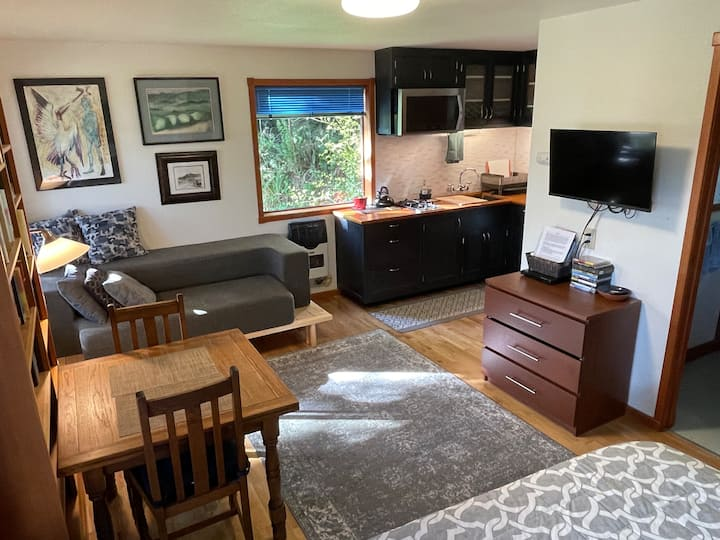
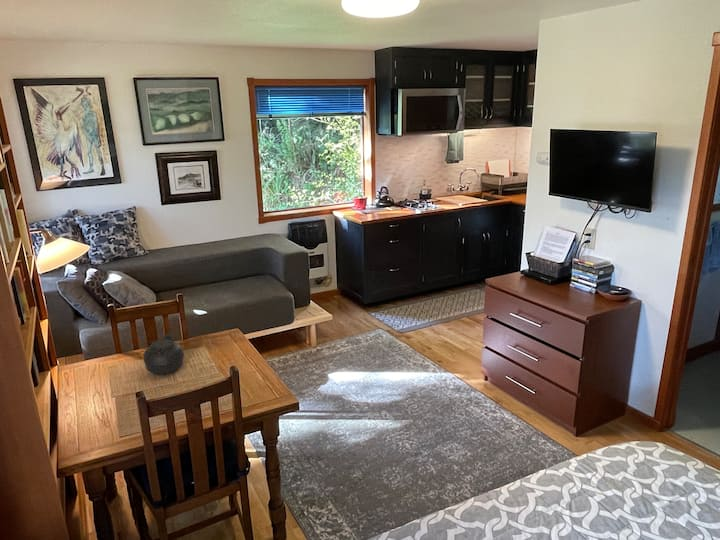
+ teapot [141,332,185,376]
